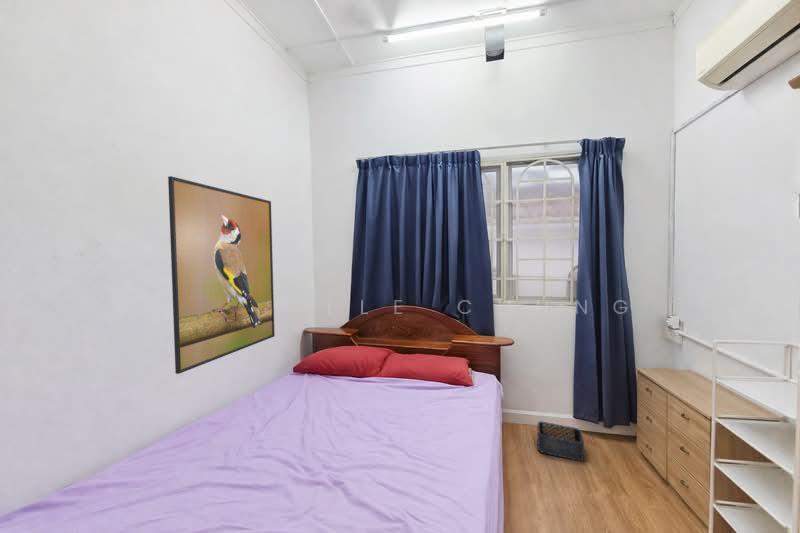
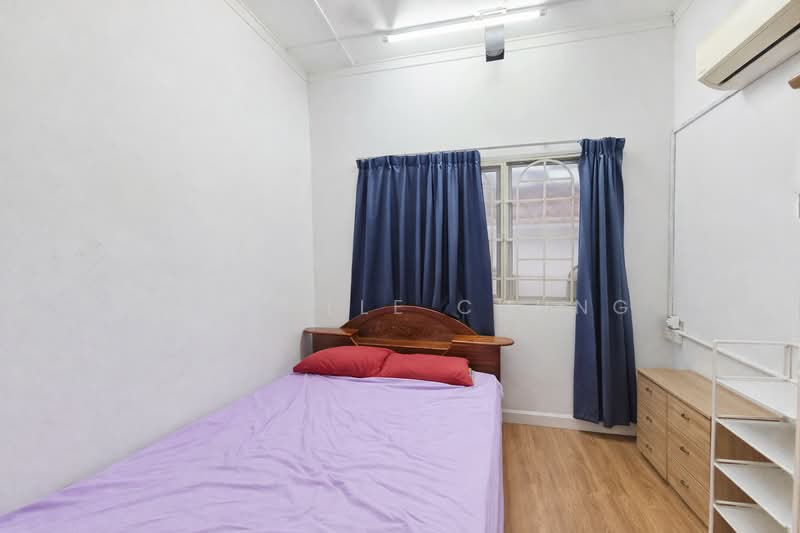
- storage bin [536,420,585,462]
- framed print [167,175,276,375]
